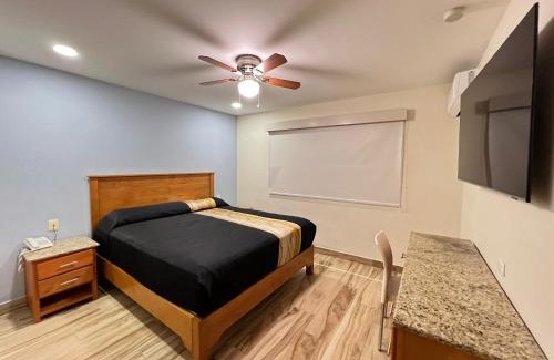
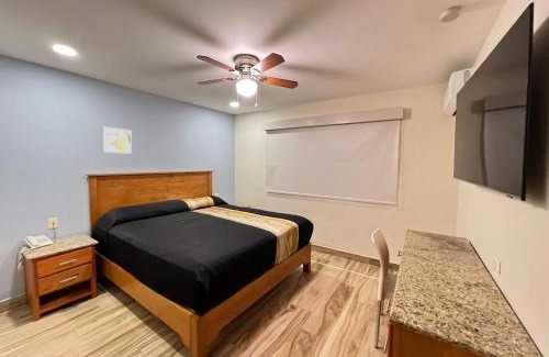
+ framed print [102,125,133,155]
